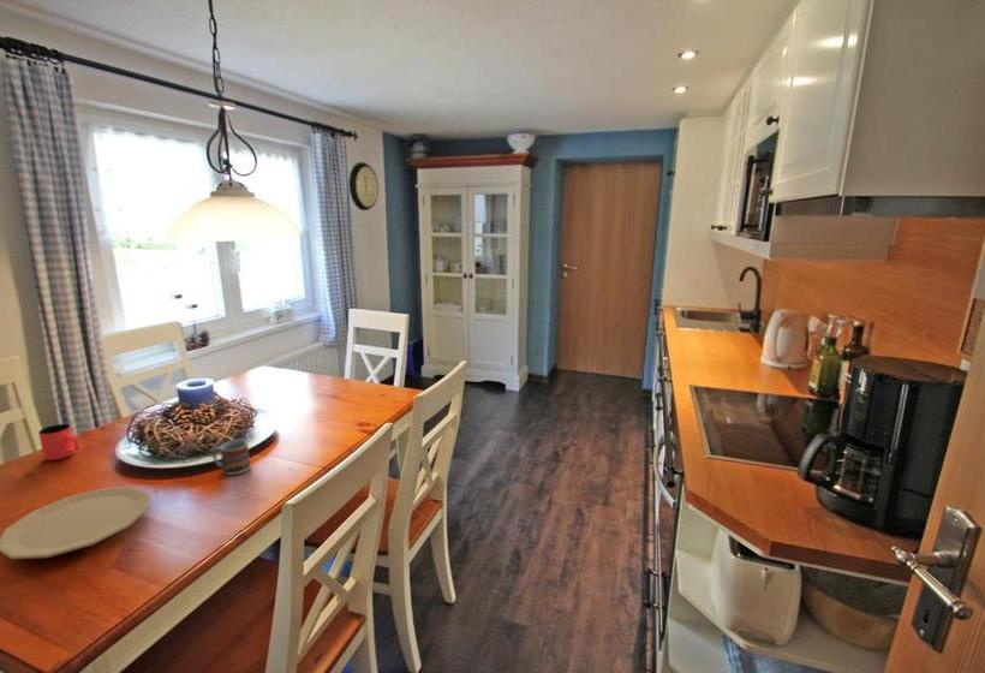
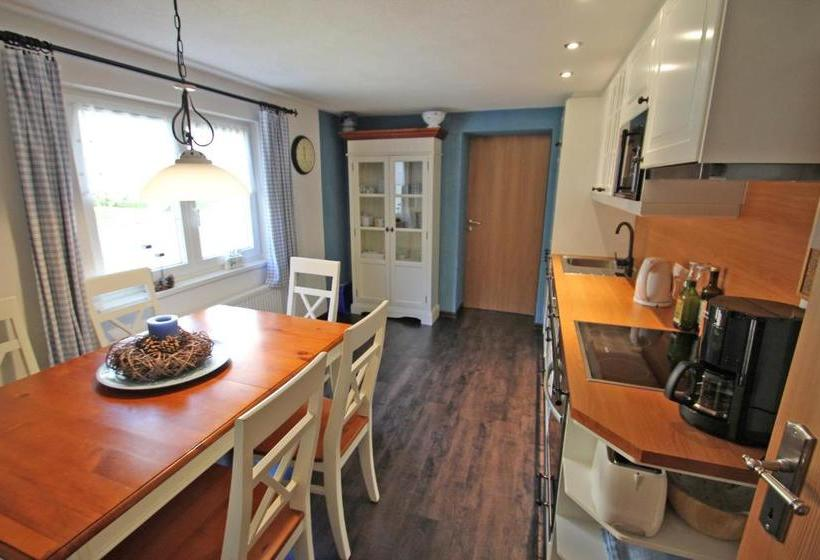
- plate [0,486,151,560]
- cup [211,439,251,476]
- cup [37,423,80,461]
